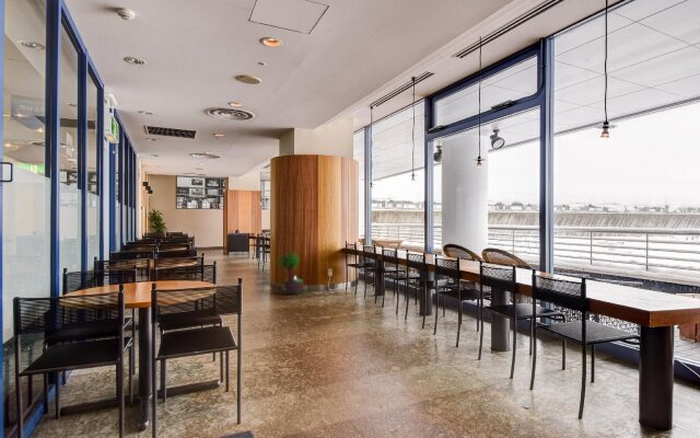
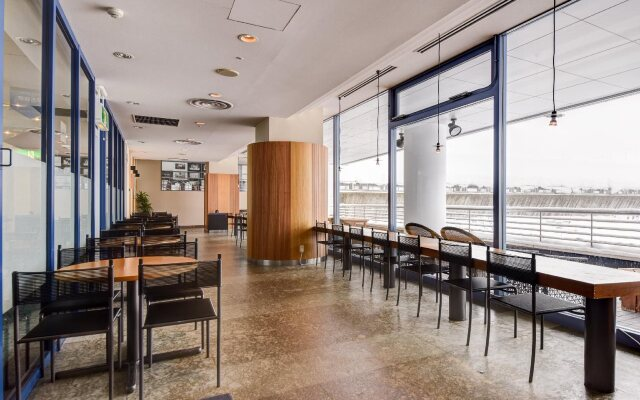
- potted tree [277,247,304,296]
